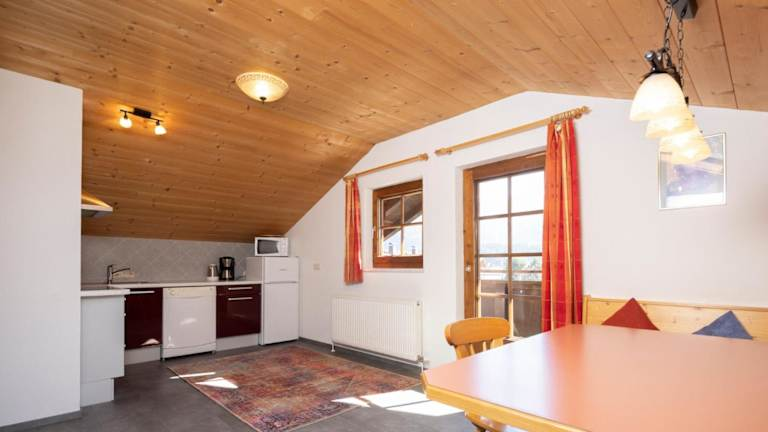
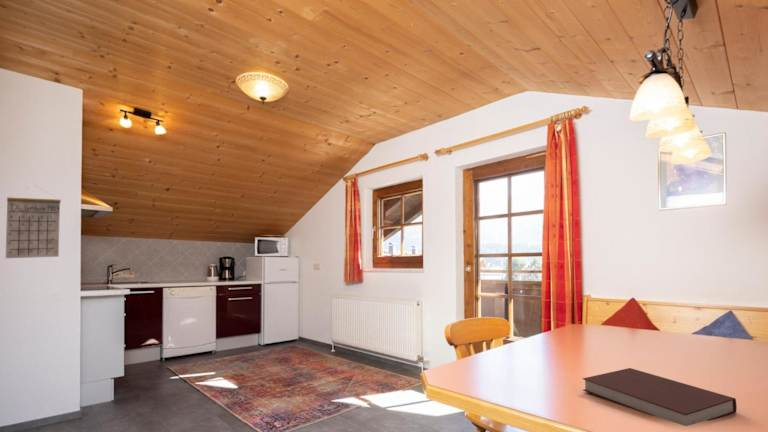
+ calendar [5,184,62,259]
+ notebook [582,367,738,427]
